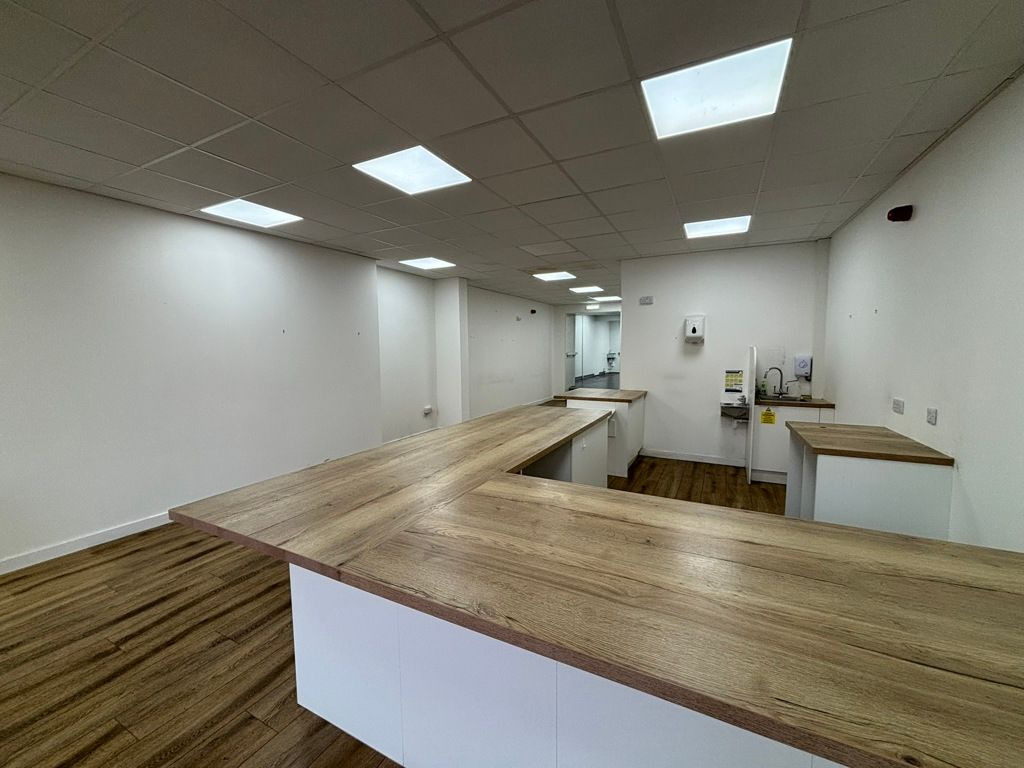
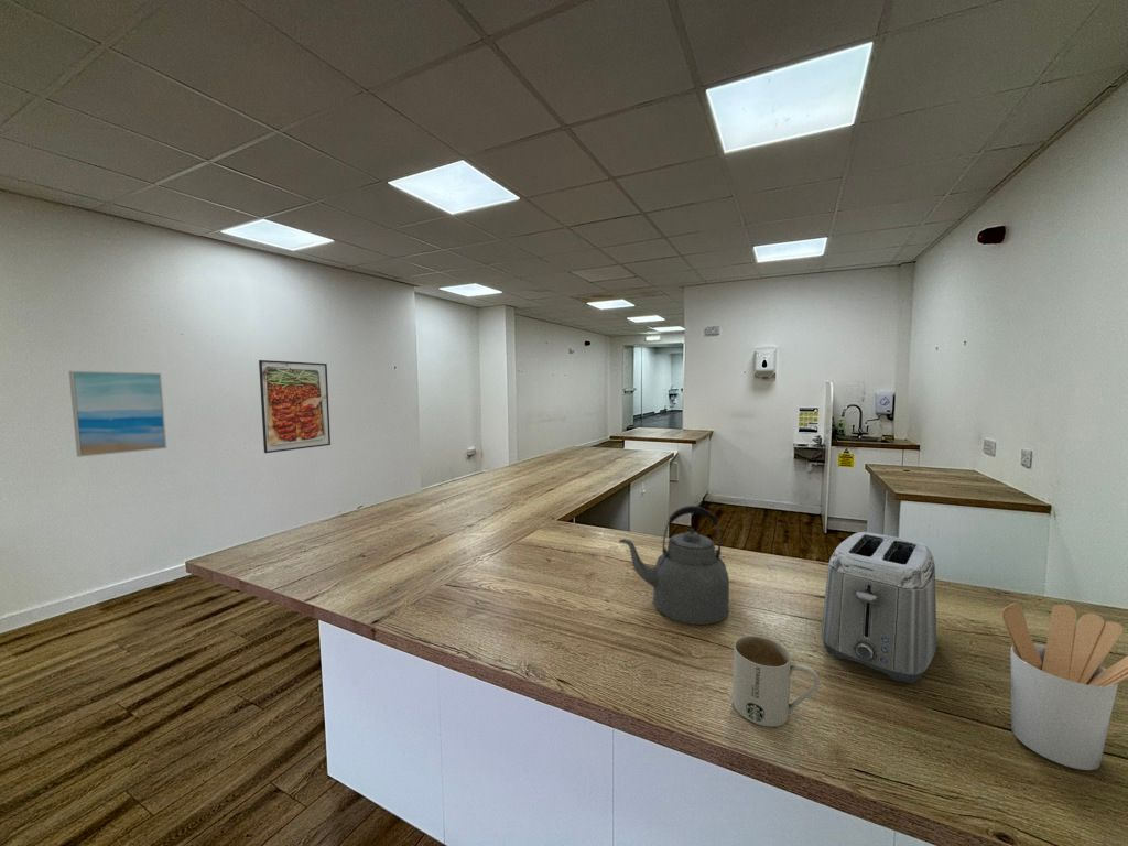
+ wall art [68,370,167,458]
+ kettle [618,505,730,626]
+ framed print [258,359,332,454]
+ utensil holder [1001,601,1128,771]
+ mug [731,634,820,728]
+ toaster [820,531,937,684]
